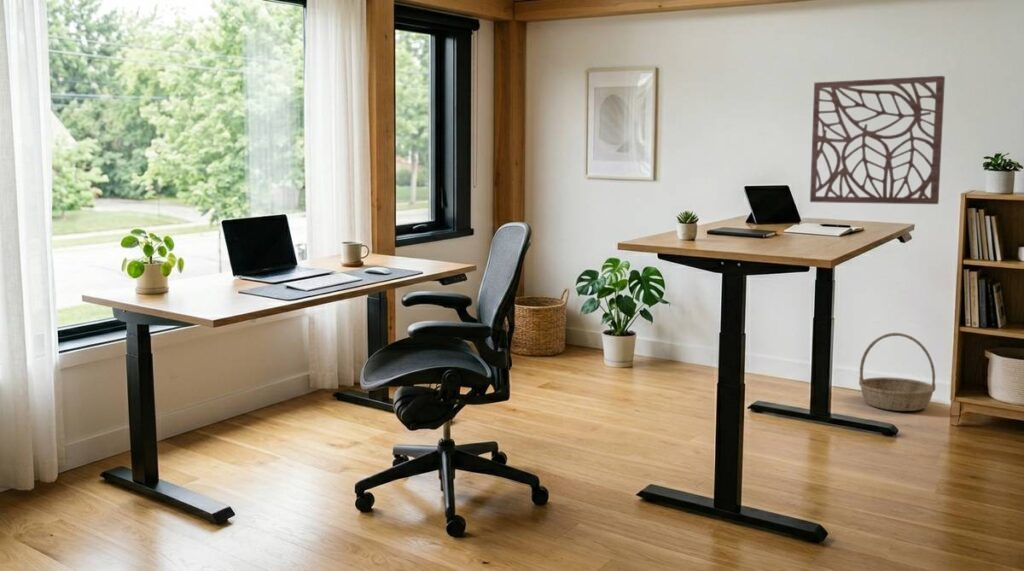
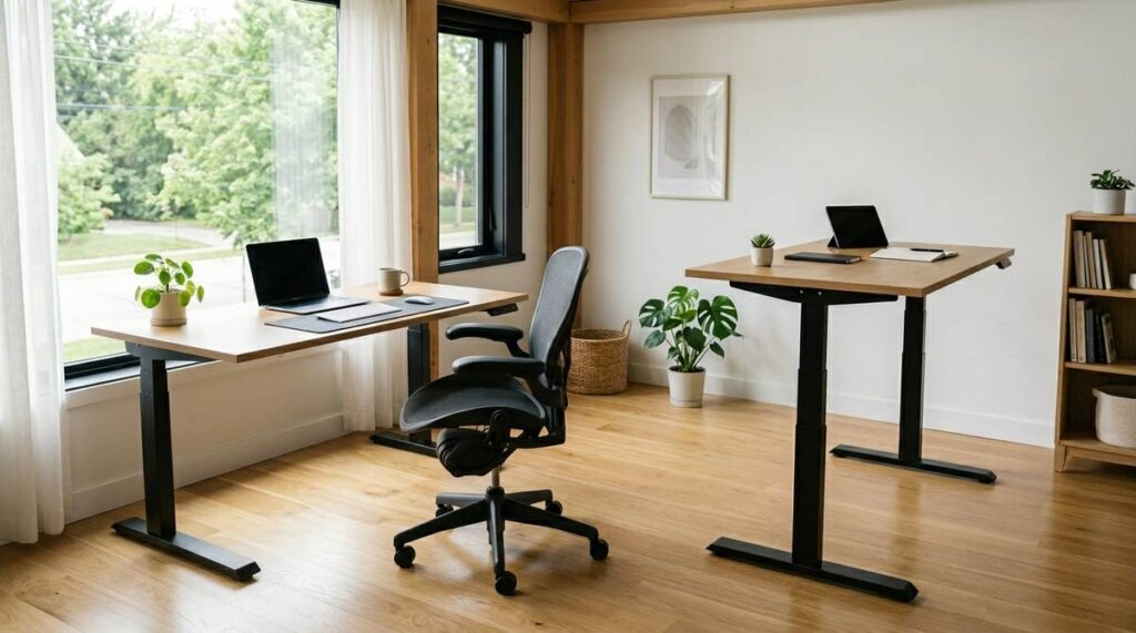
- decorative wall panel [809,75,946,205]
- basket [858,332,937,412]
